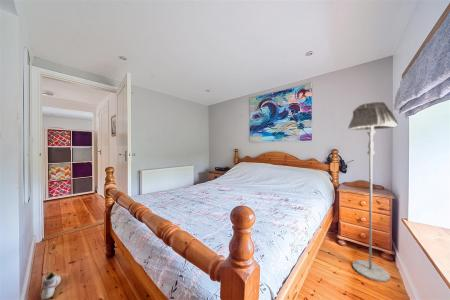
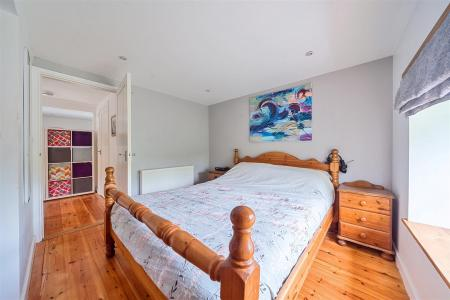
- shoe [40,271,62,300]
- floor lamp [347,101,399,283]
